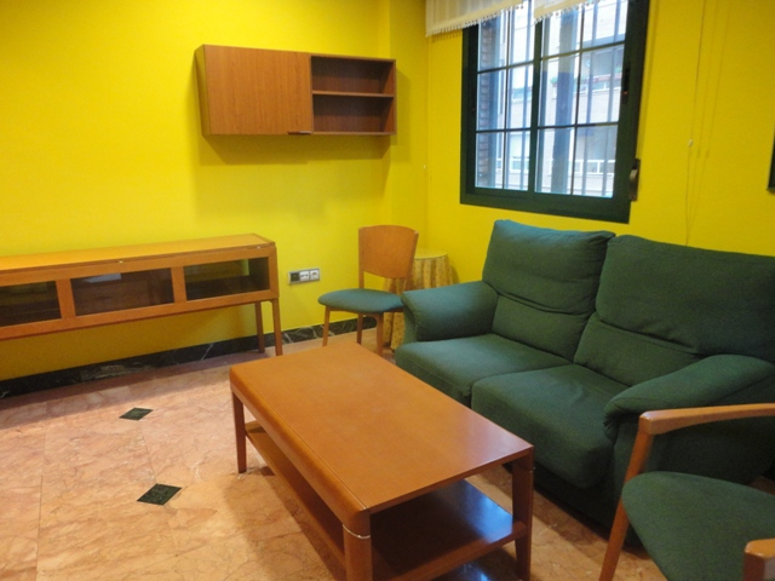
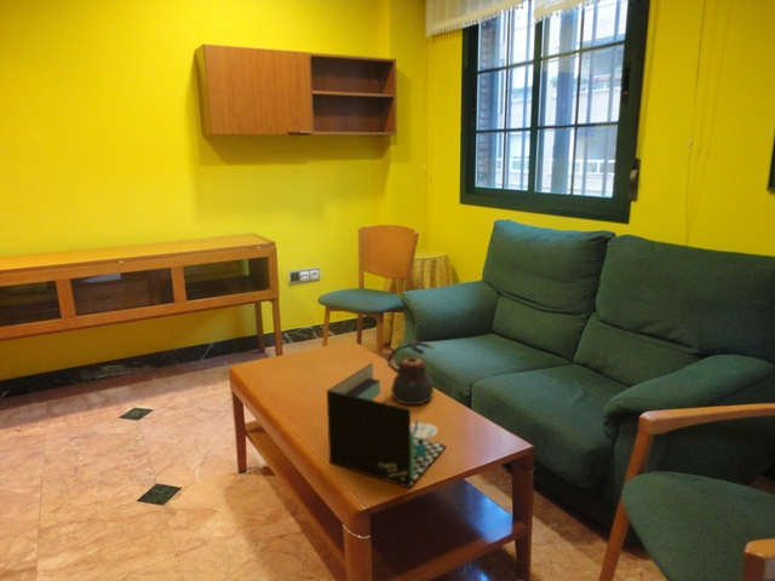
+ book [326,362,448,489]
+ teapot [385,339,436,405]
